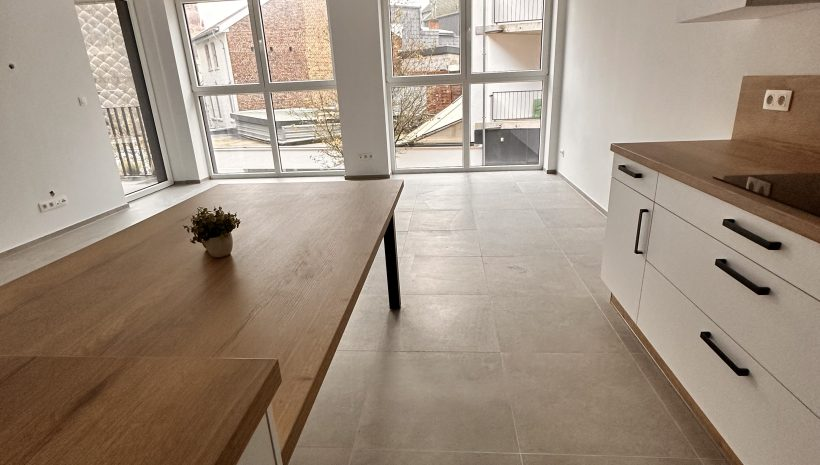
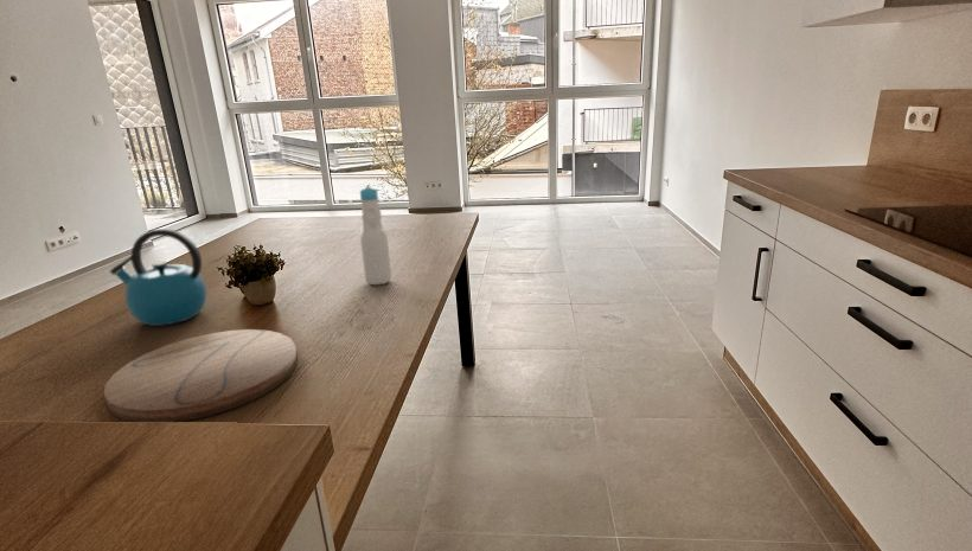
+ cutting board [103,328,299,423]
+ kettle [108,228,207,327]
+ bottle [359,185,392,286]
